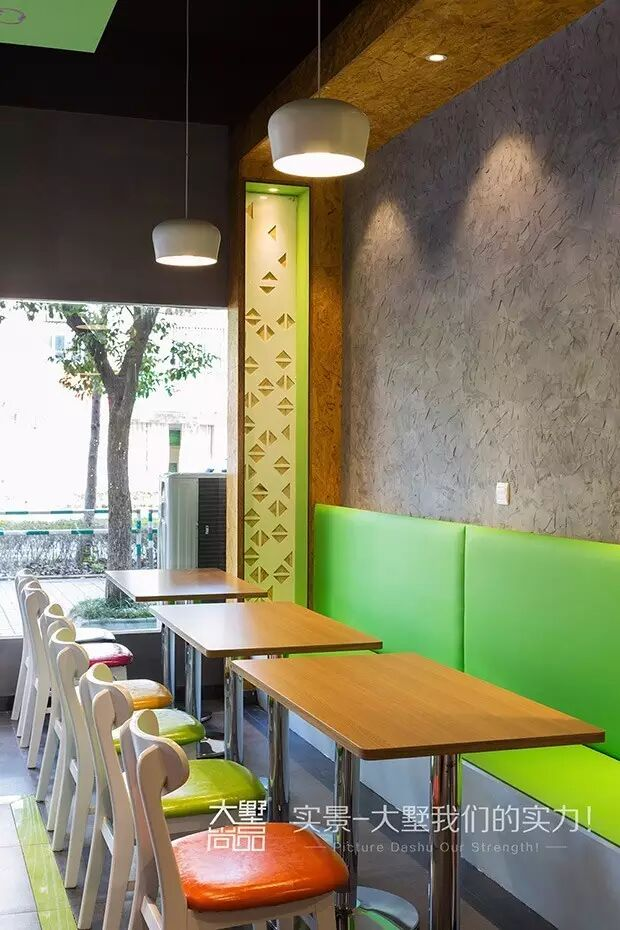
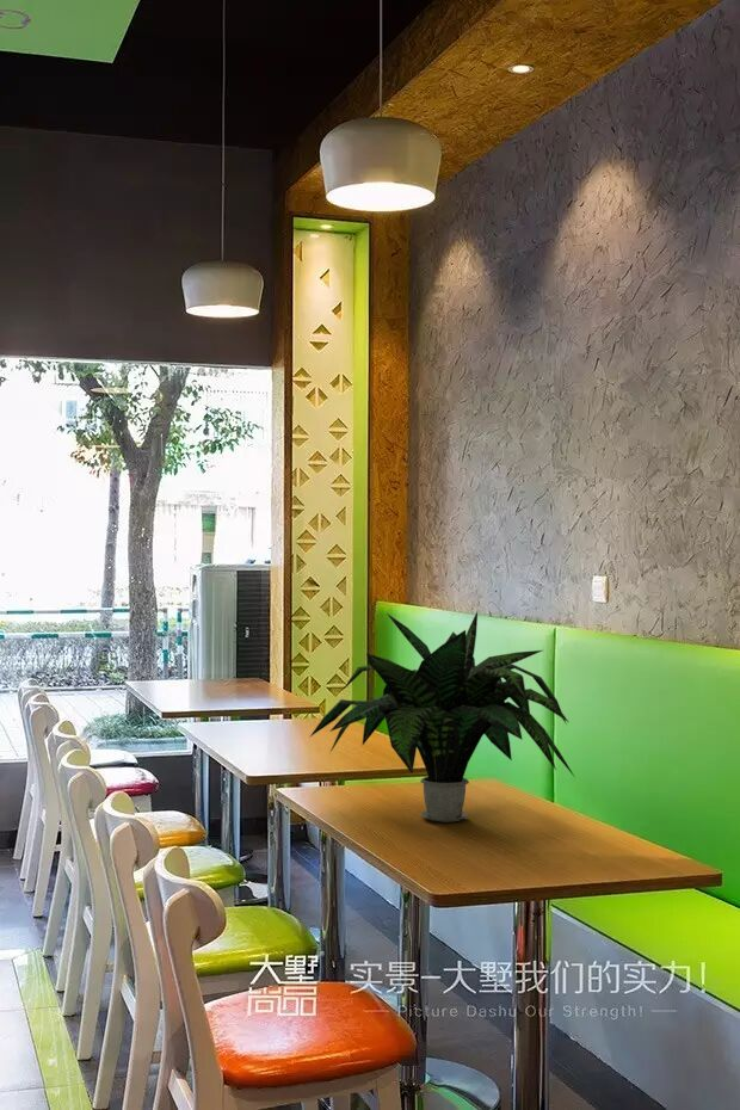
+ potted plant [308,611,575,824]
